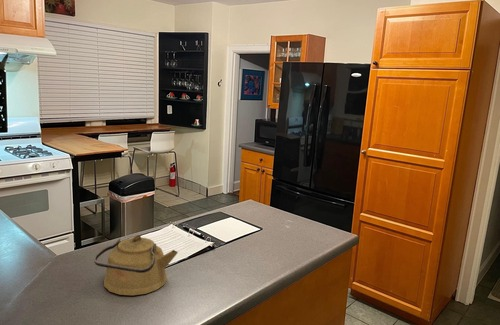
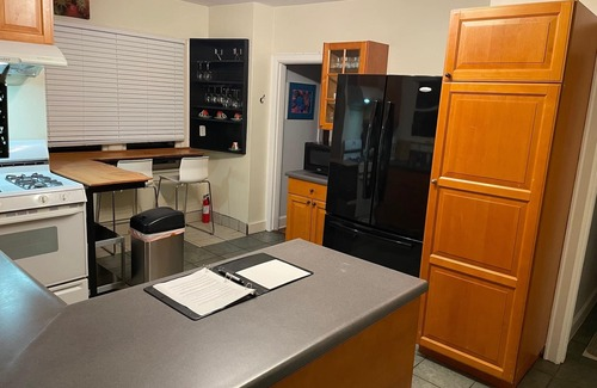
- kettle [93,234,179,296]
